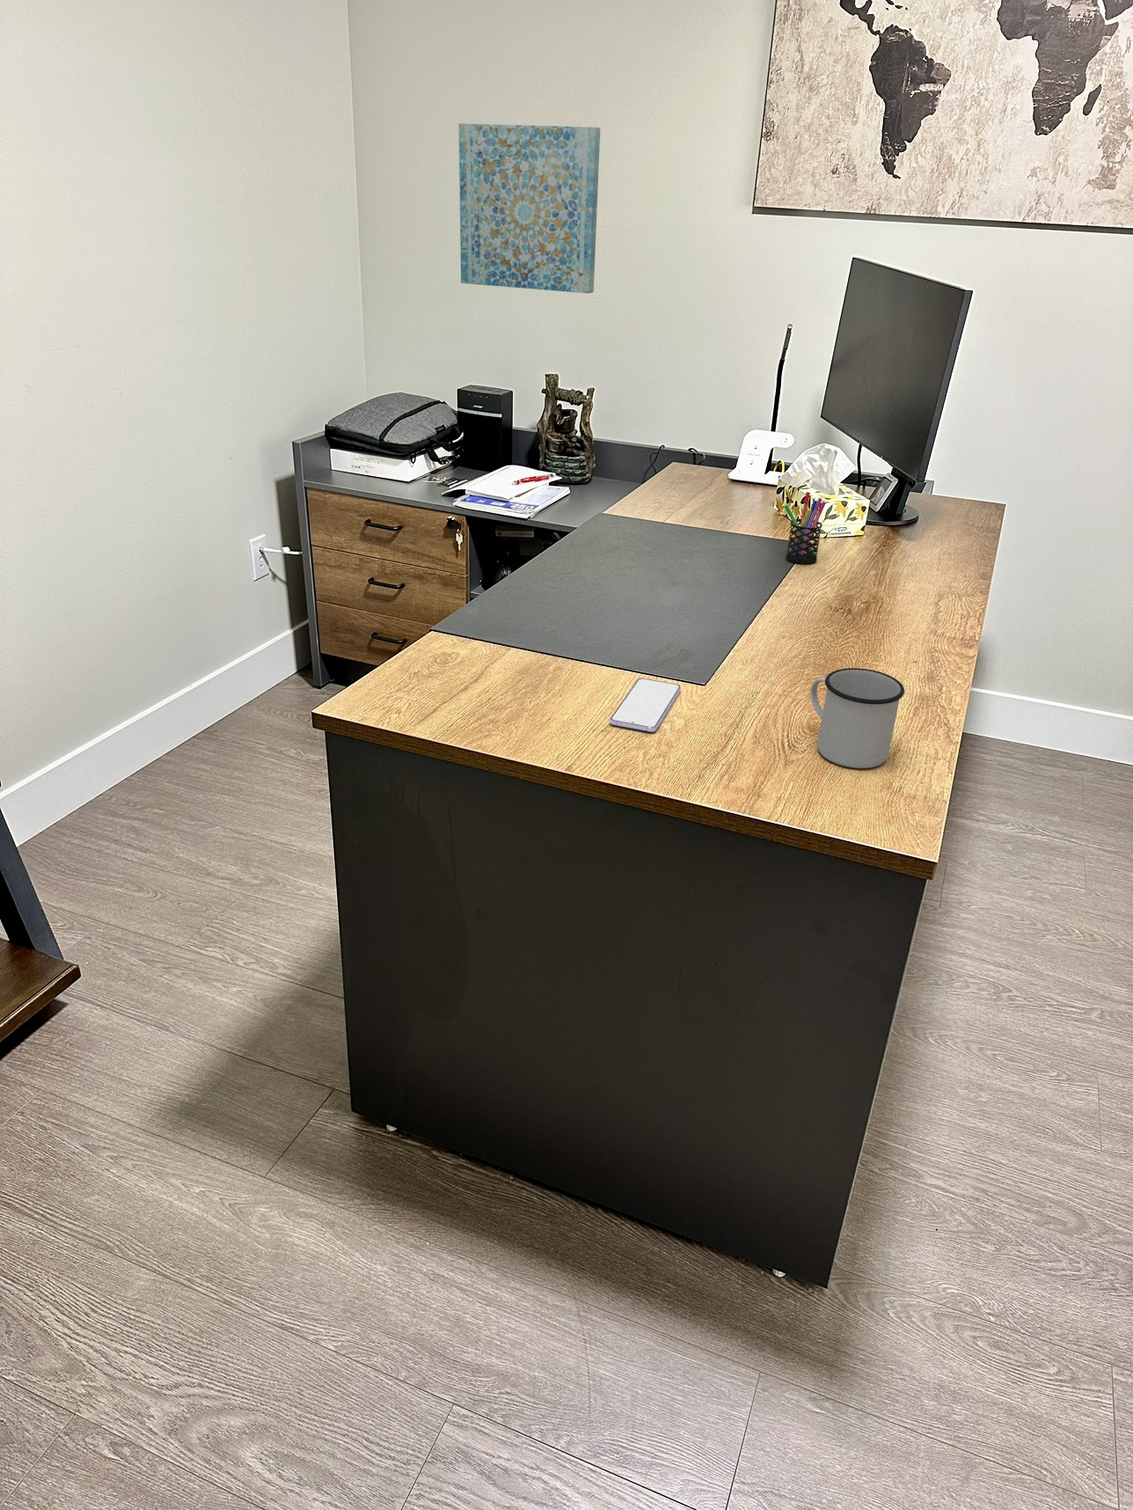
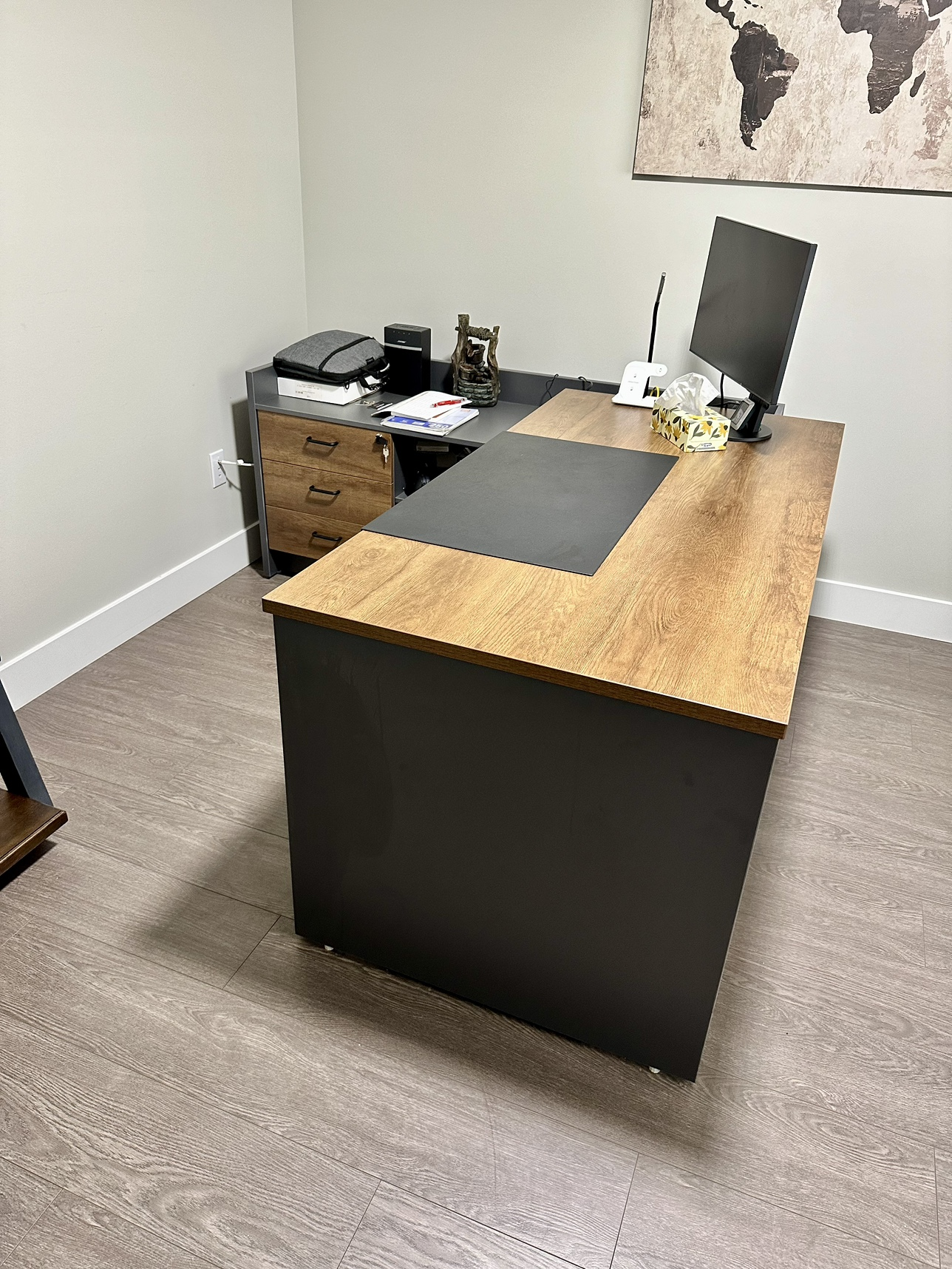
- smartphone [608,677,682,733]
- pen holder [784,491,827,565]
- mug [810,668,906,769]
- wall art [457,123,601,294]
